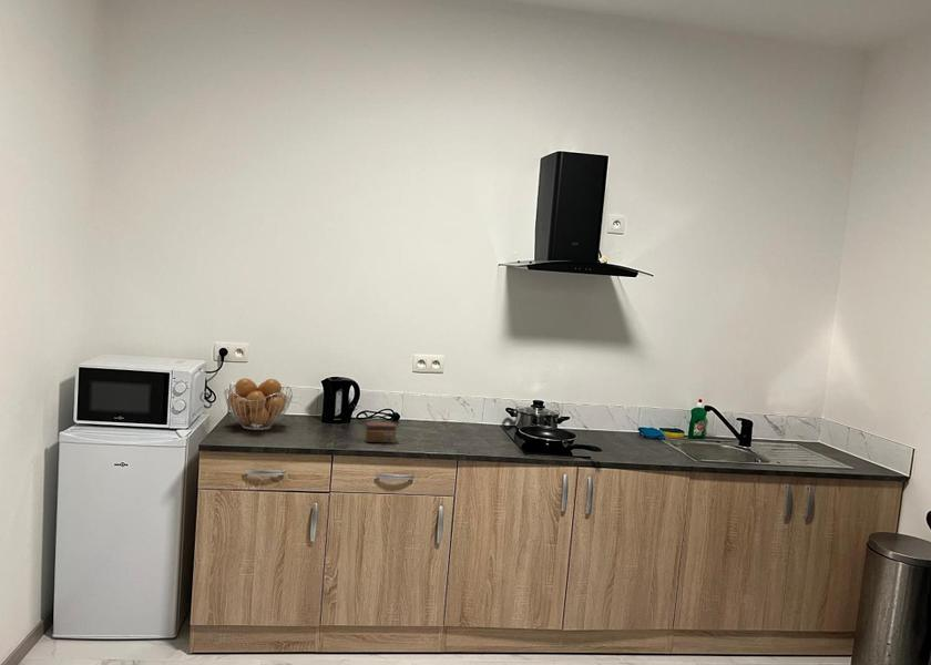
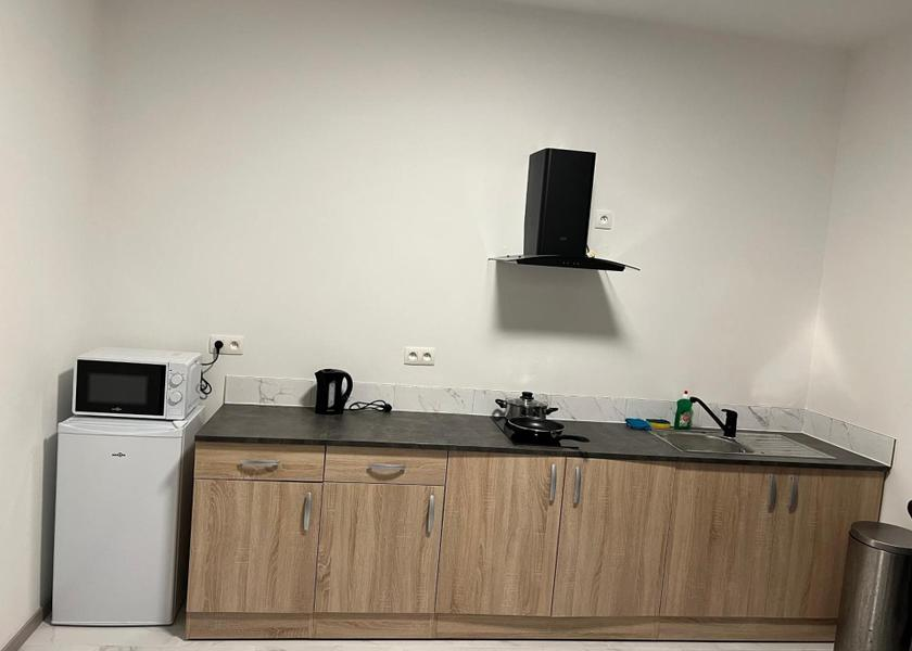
- fruit basket [223,377,294,431]
- tea box [364,421,397,443]
